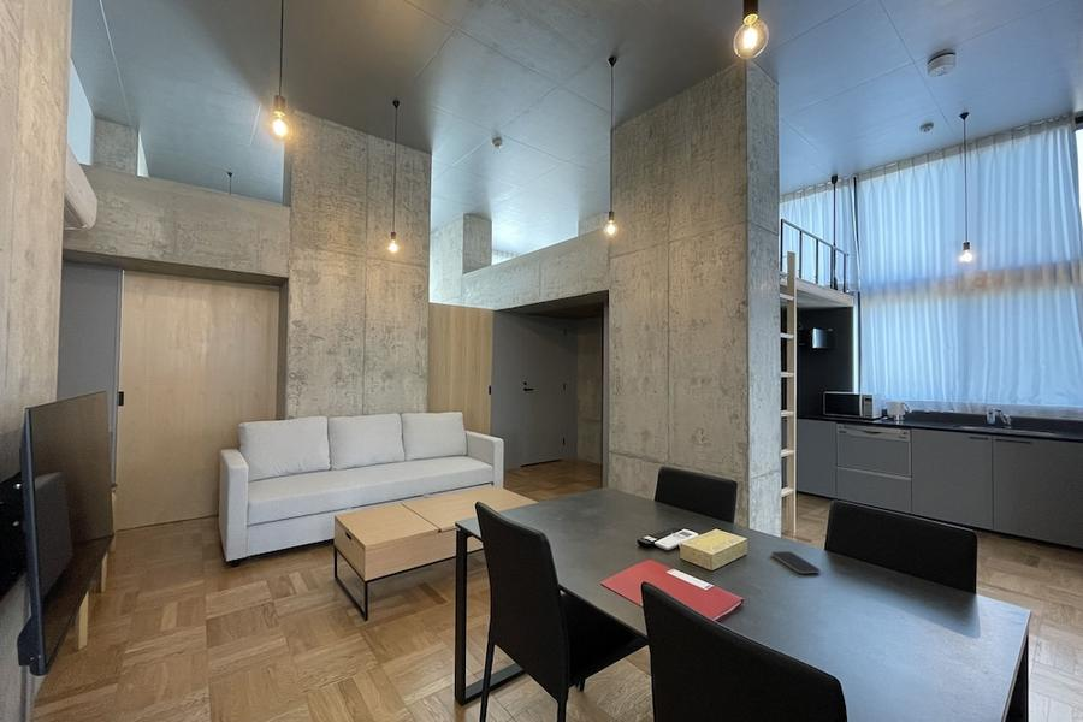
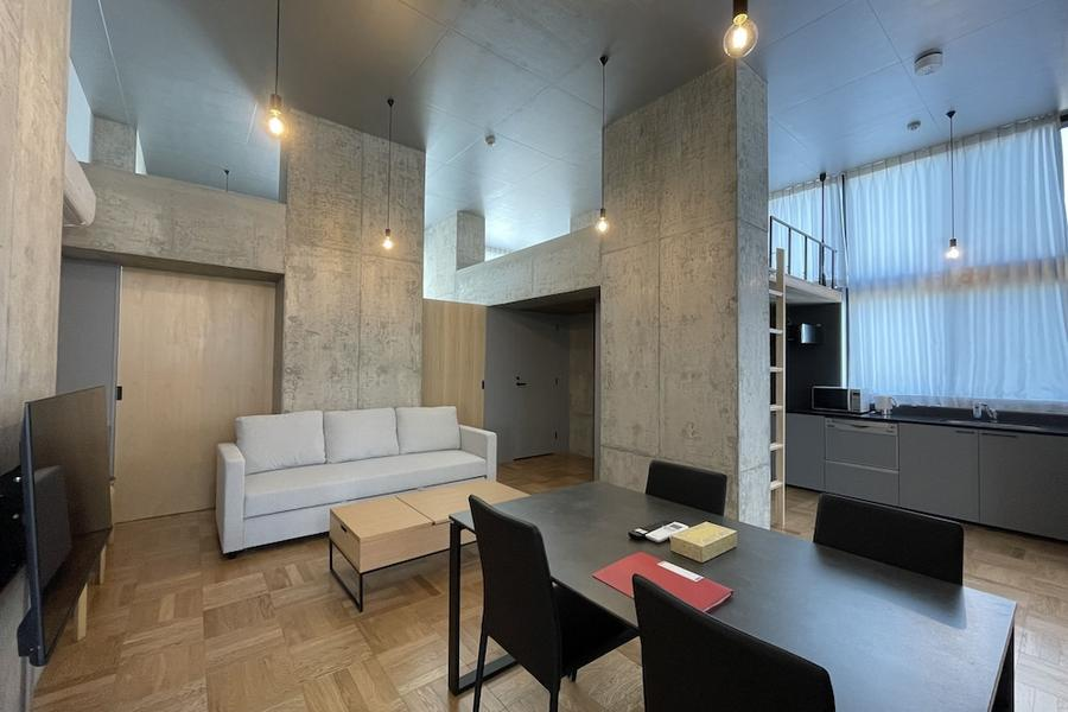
- smartphone [770,550,822,574]
